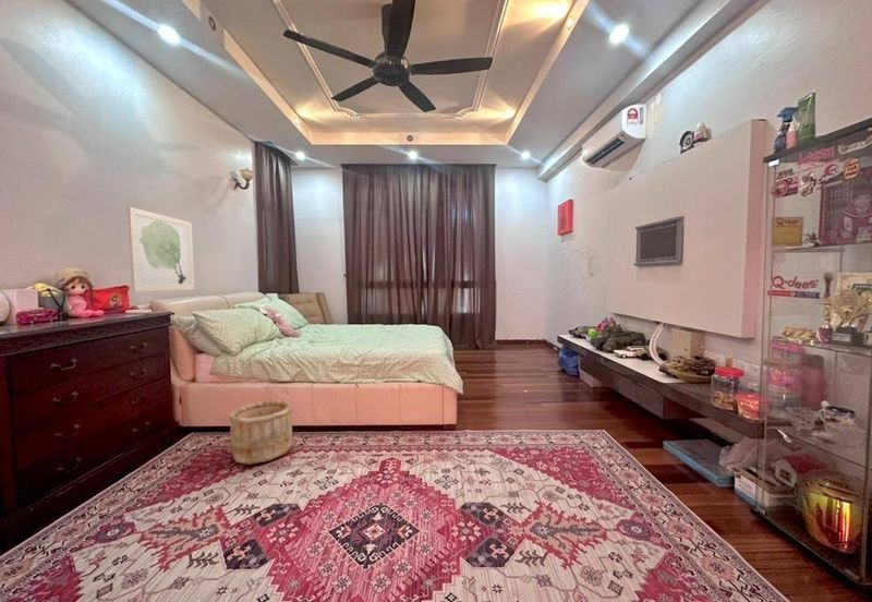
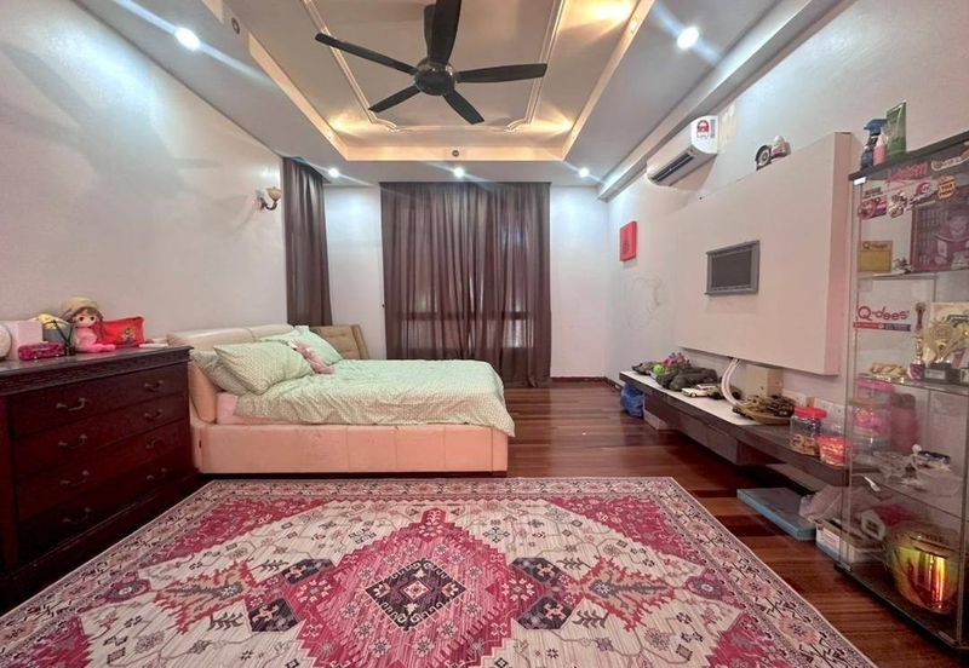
- wall art [128,206,195,292]
- wooden bucket [227,399,293,466]
